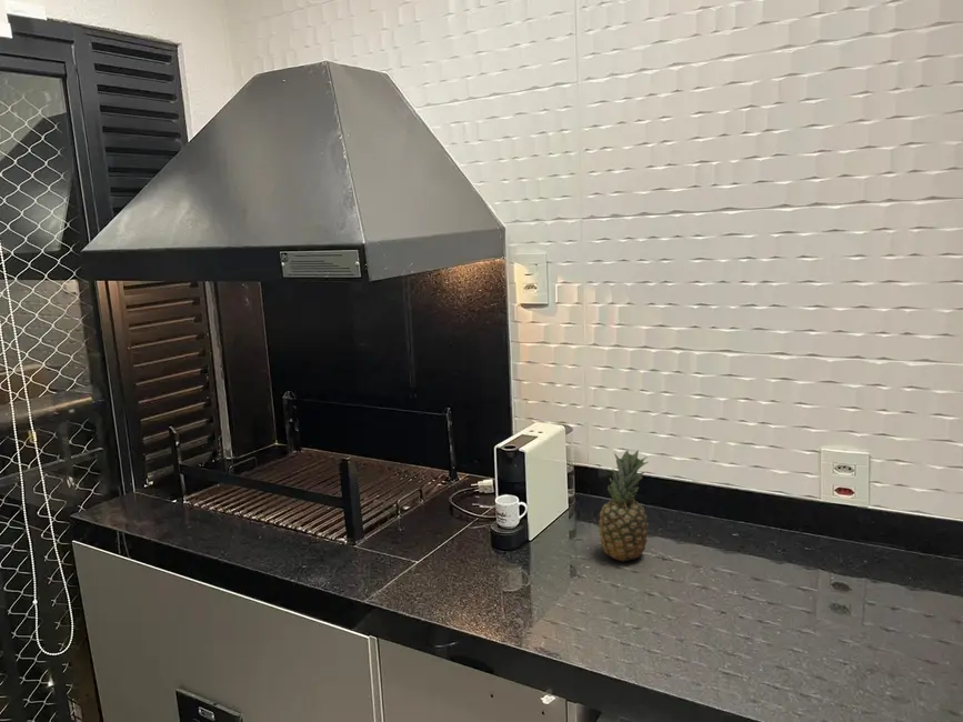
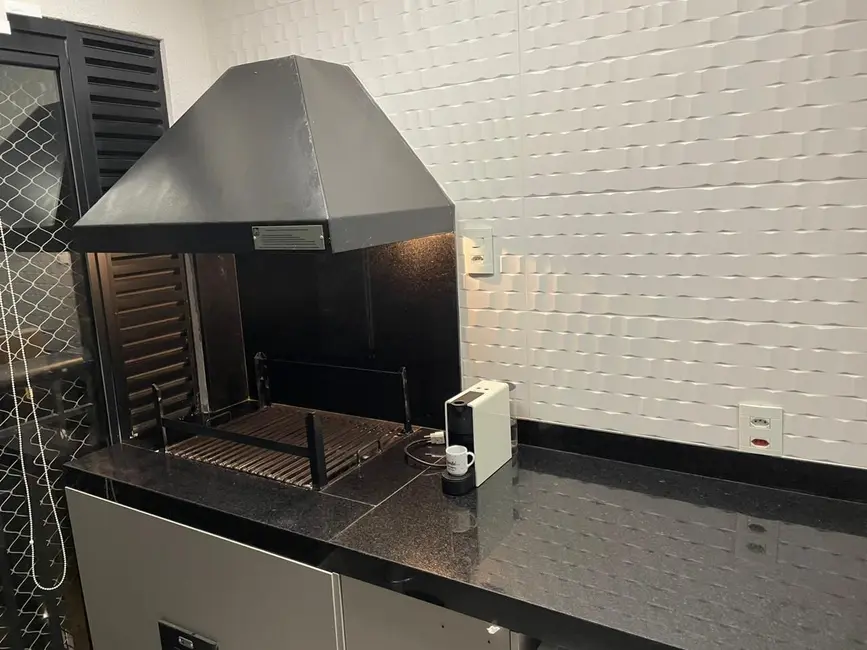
- fruit [598,449,650,563]
